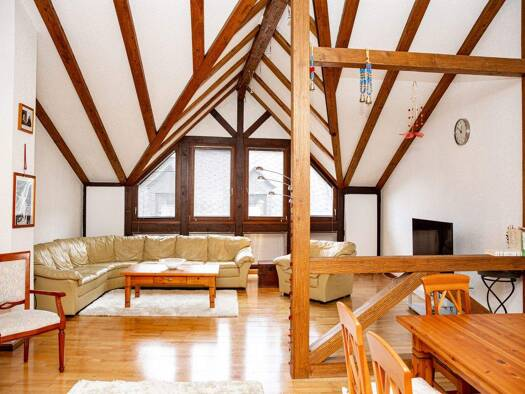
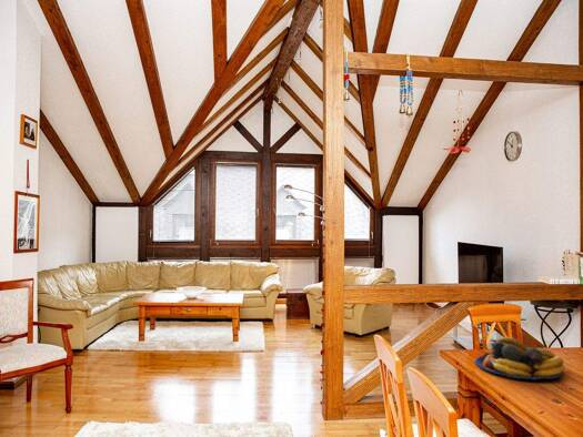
+ fruit bowl [474,336,566,380]
